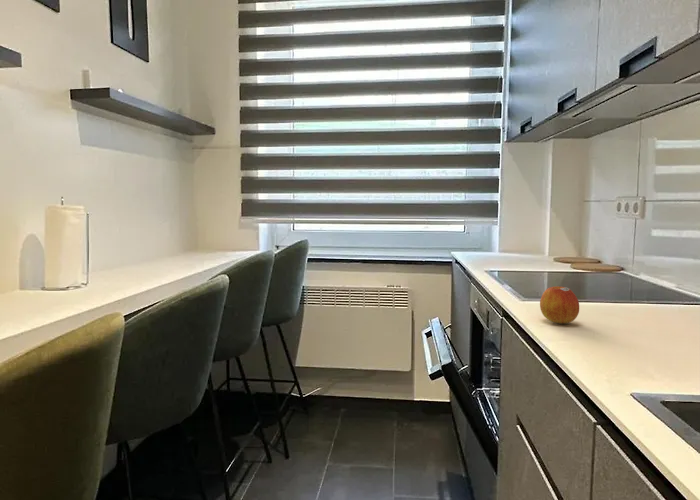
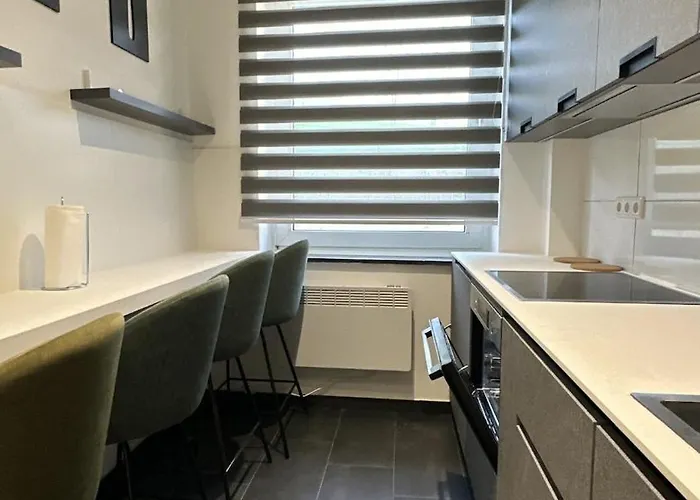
- apple [539,285,580,324]
